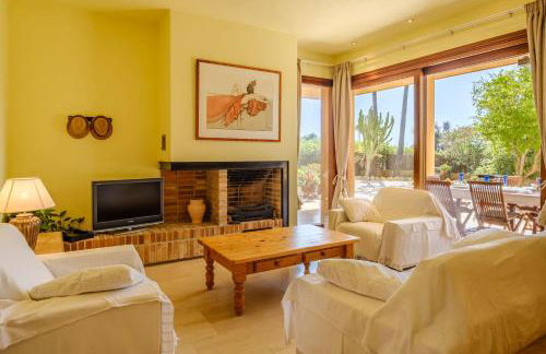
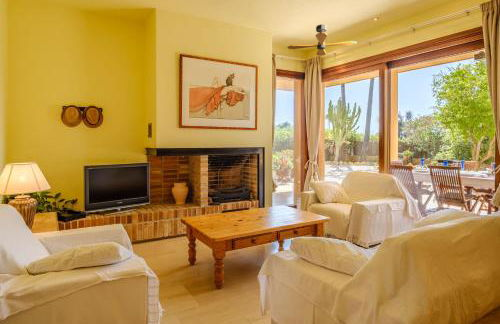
+ ceiling fan [286,23,358,57]
